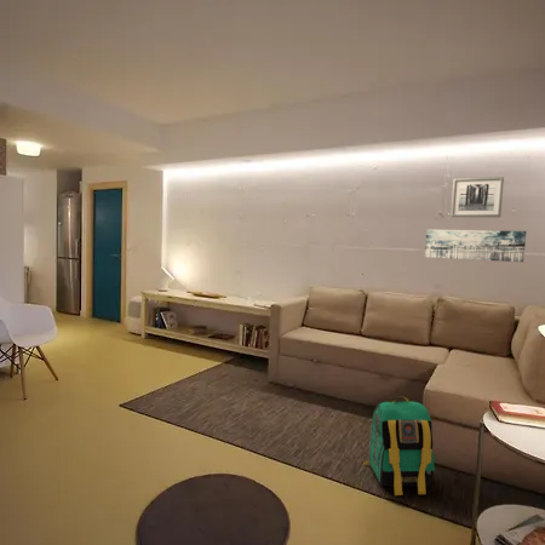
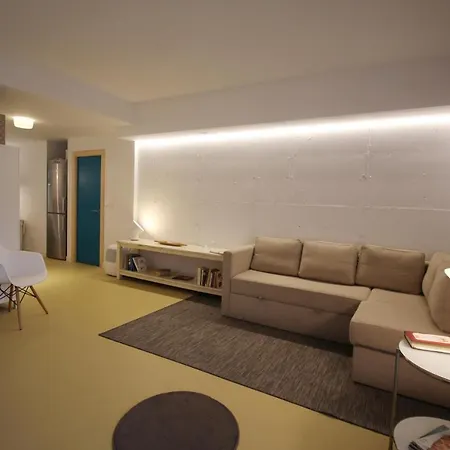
- backpack [362,395,436,497]
- wall art [424,229,527,263]
- wall art [449,176,505,218]
